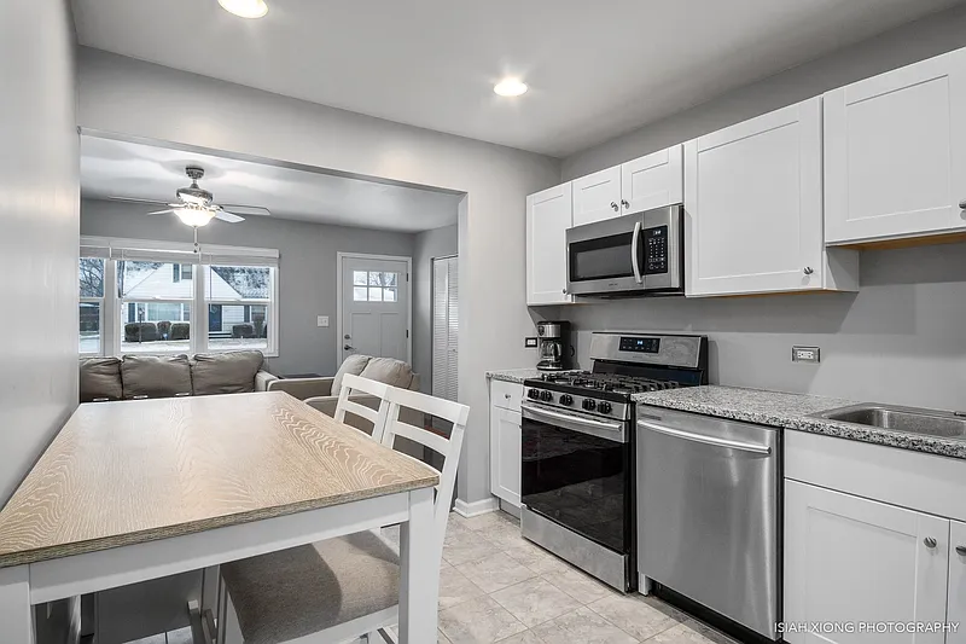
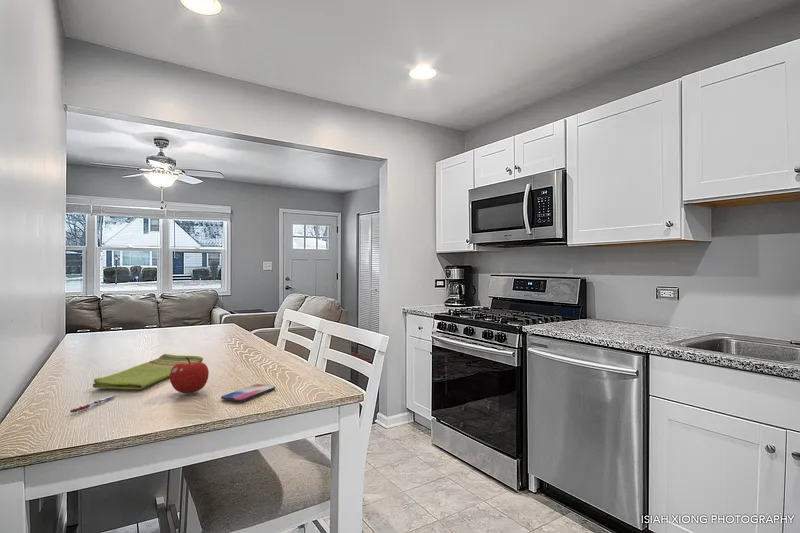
+ smartphone [220,383,276,402]
+ pen [69,395,117,414]
+ dish towel [92,353,204,390]
+ fruit [169,357,210,394]
